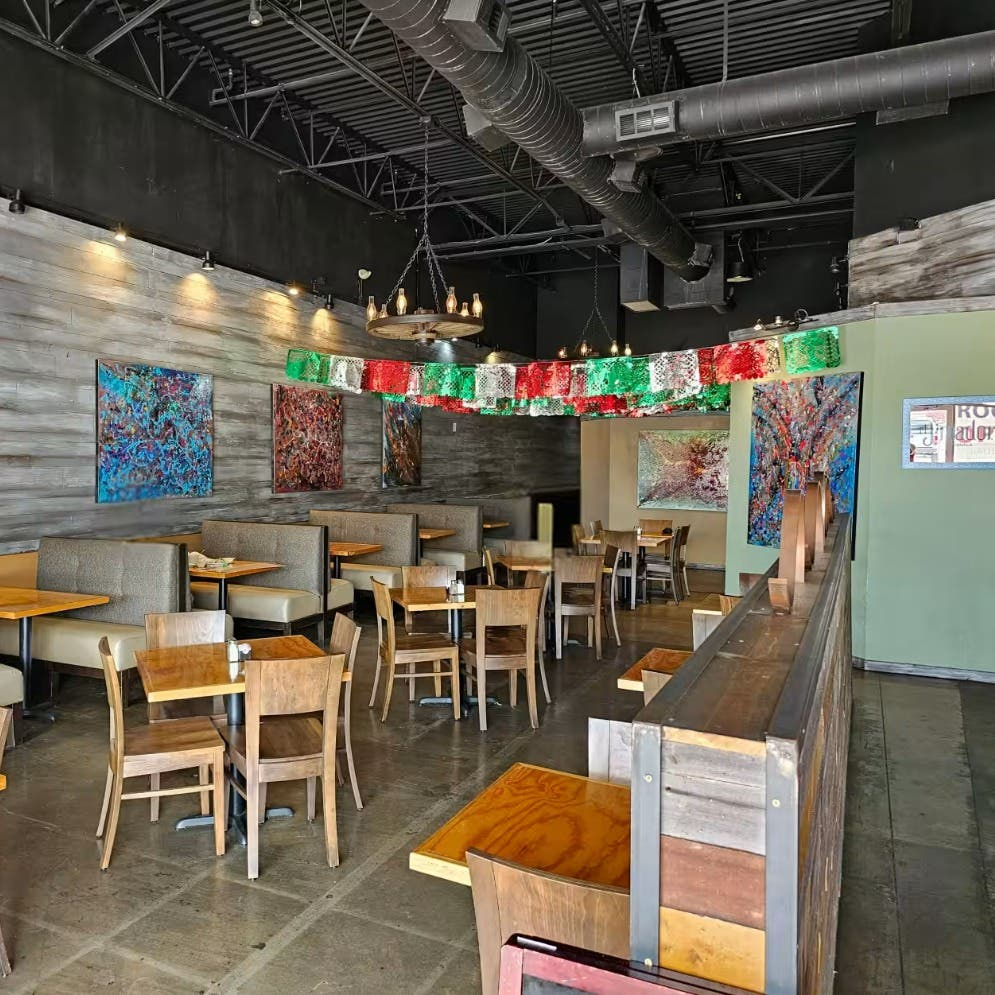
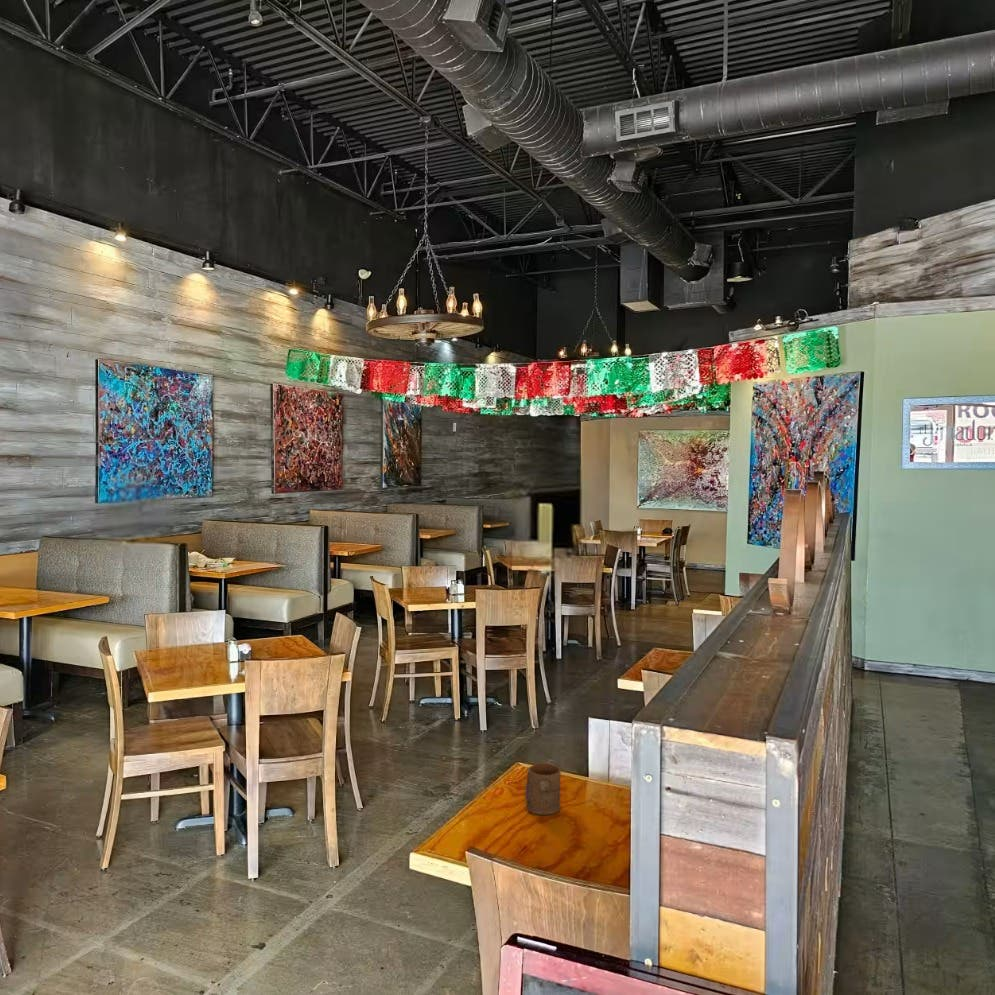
+ cup [524,762,562,816]
